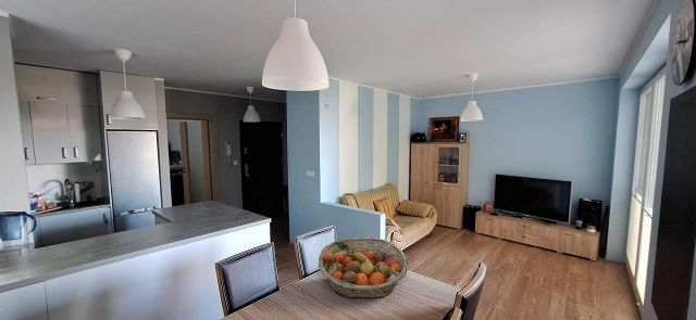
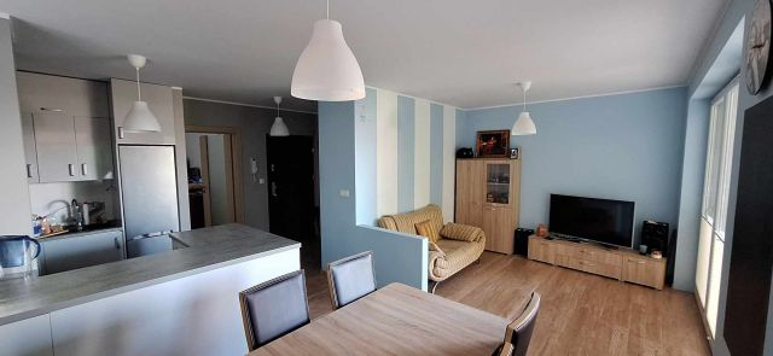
- fruit basket [318,236,409,299]
